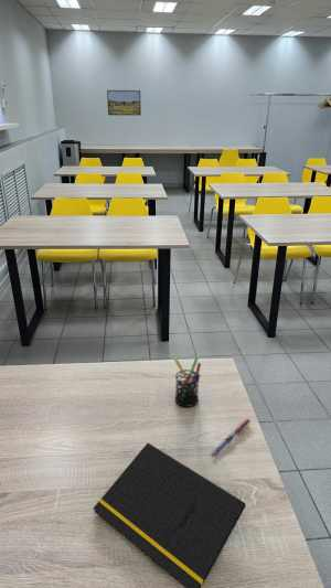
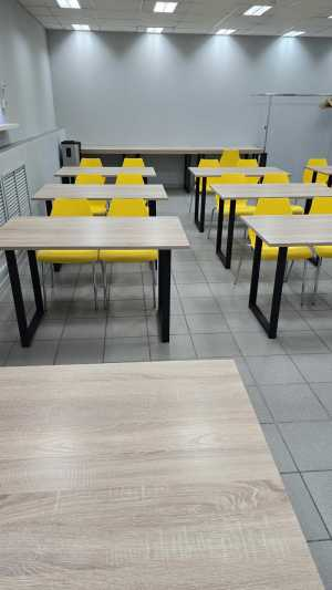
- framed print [106,89,142,116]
- pen [210,418,252,458]
- pen holder [173,356,202,408]
- notepad [93,442,247,588]
